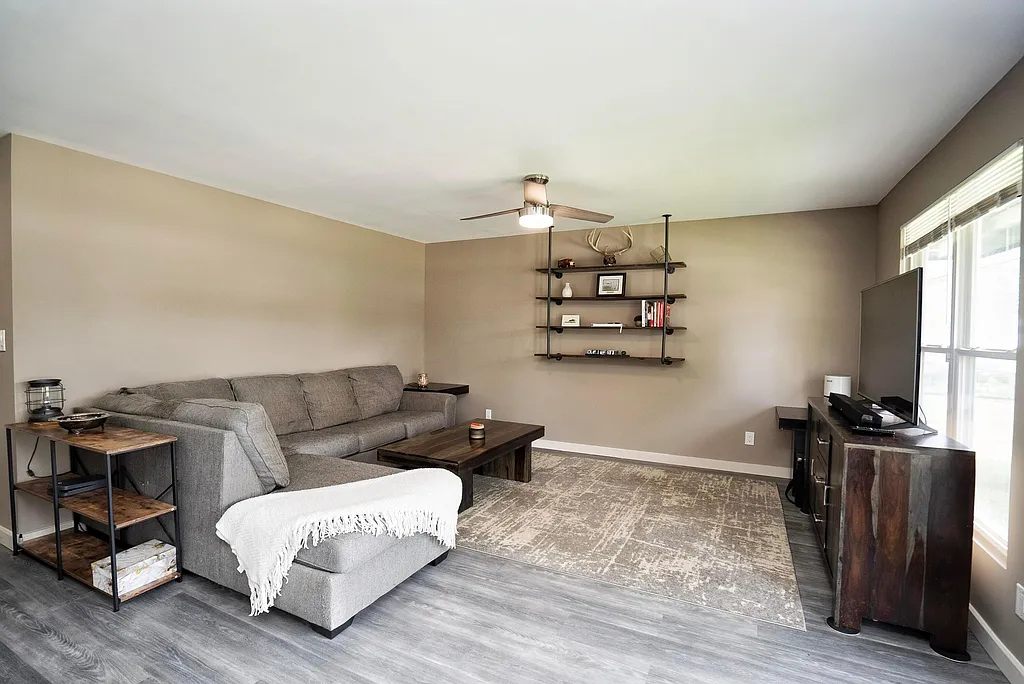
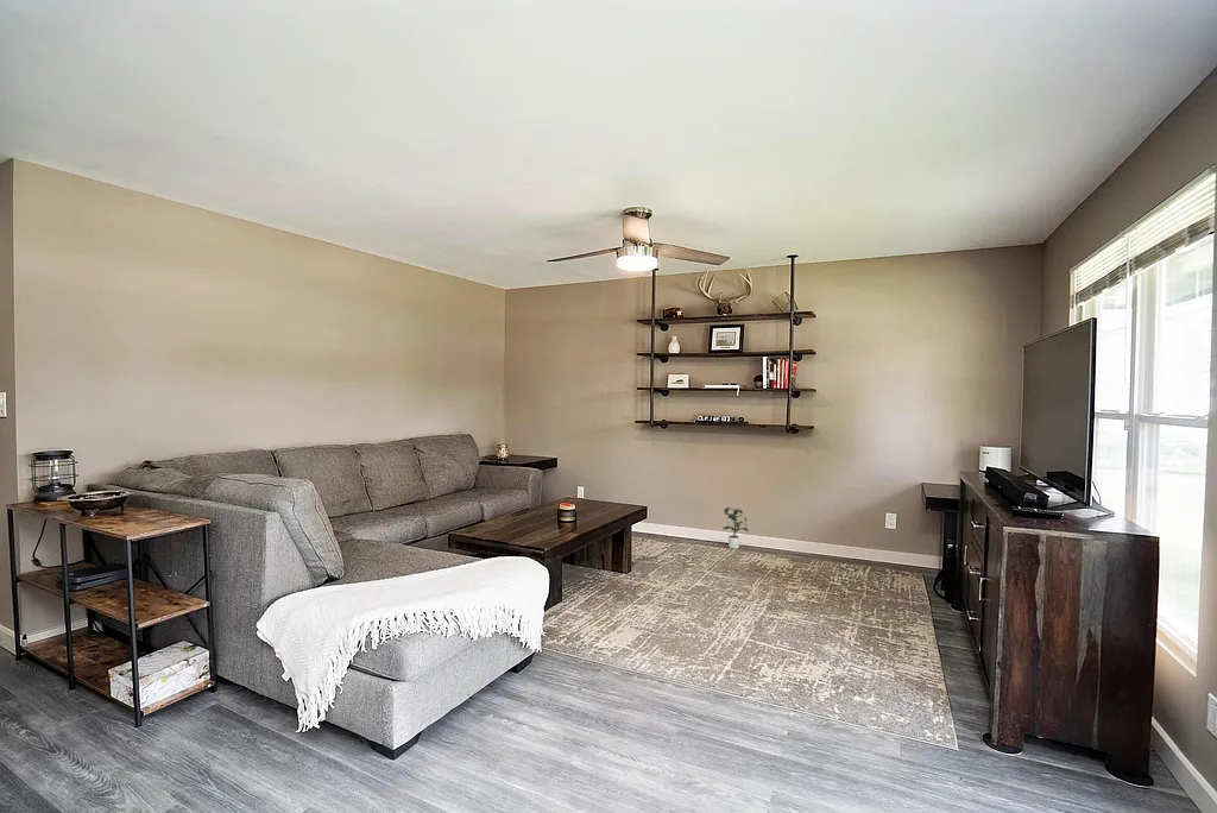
+ potted plant [723,506,749,550]
